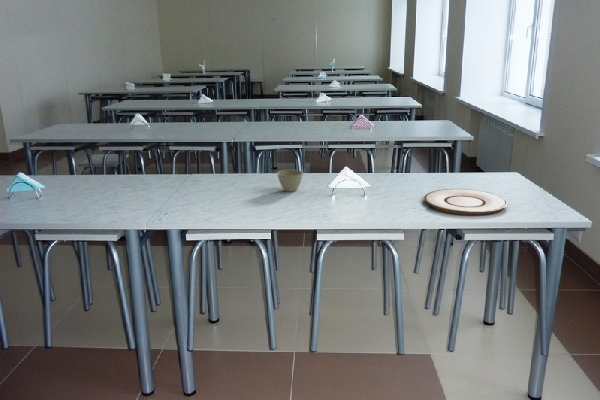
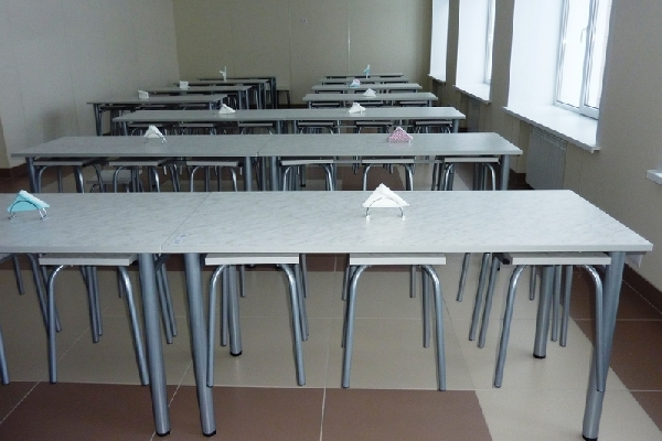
- plate [423,188,508,216]
- flower pot [276,169,304,193]
